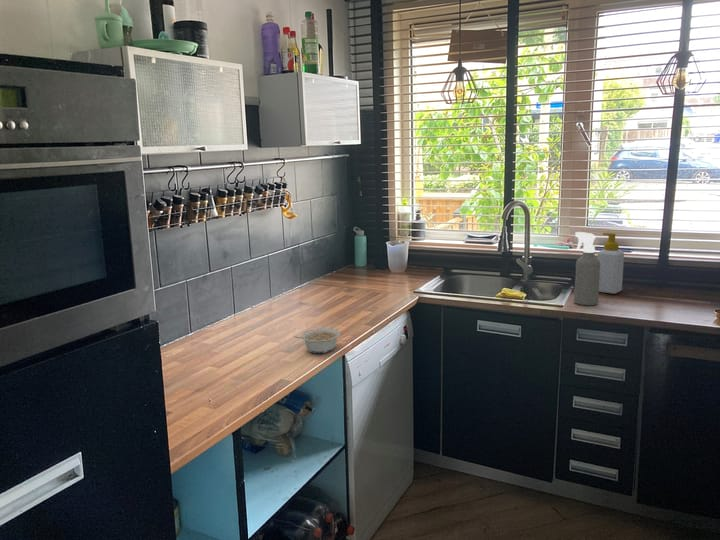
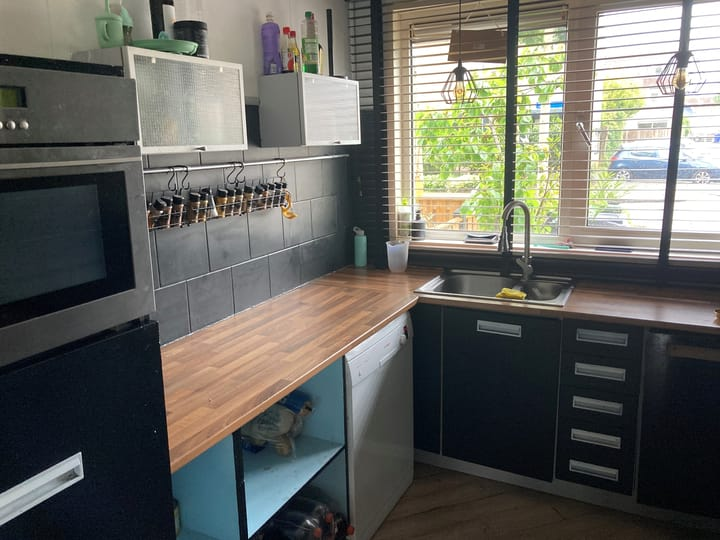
- spray bottle [573,231,600,306]
- legume [293,327,341,354]
- soap bottle [596,232,625,295]
